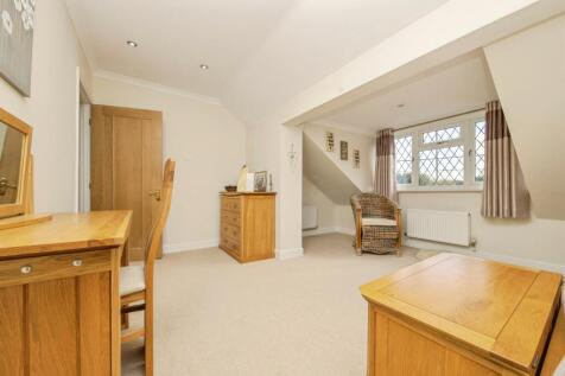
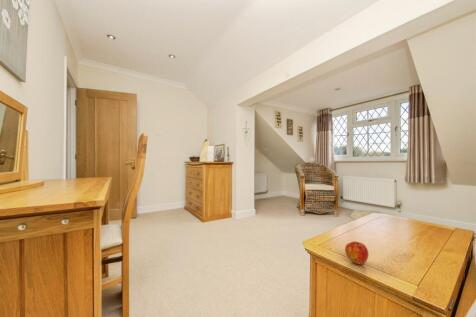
+ apple [344,240,369,266]
